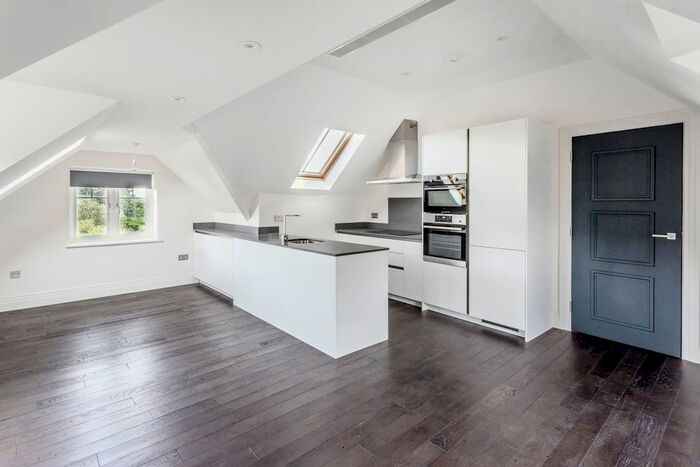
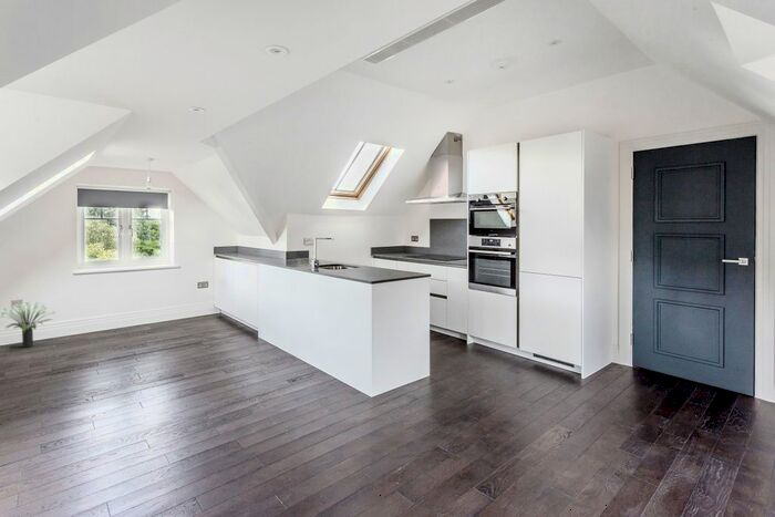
+ potted plant [0,300,55,349]
